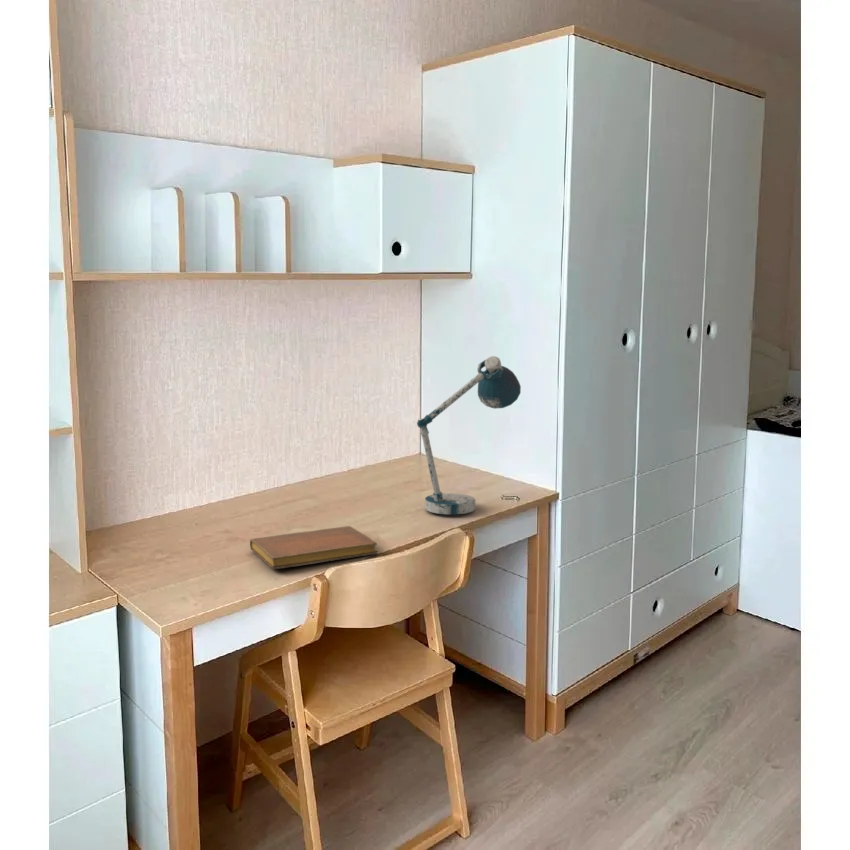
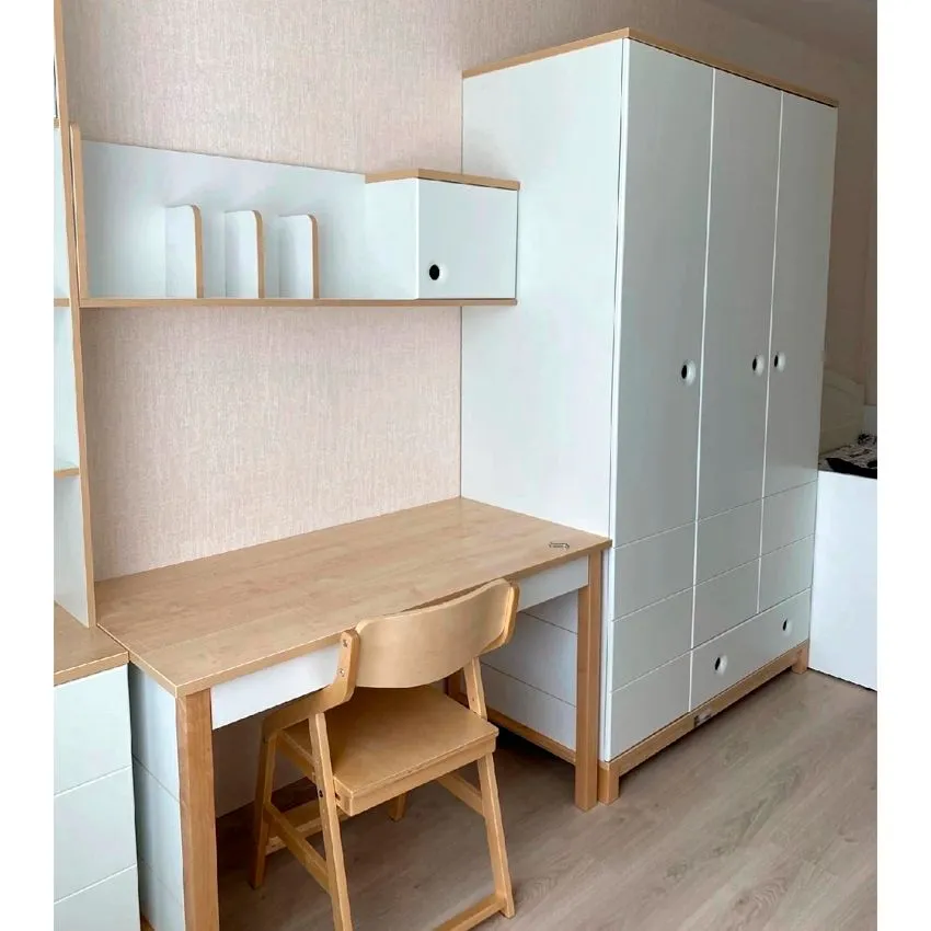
- notebook [249,525,379,570]
- desk lamp [416,355,522,515]
